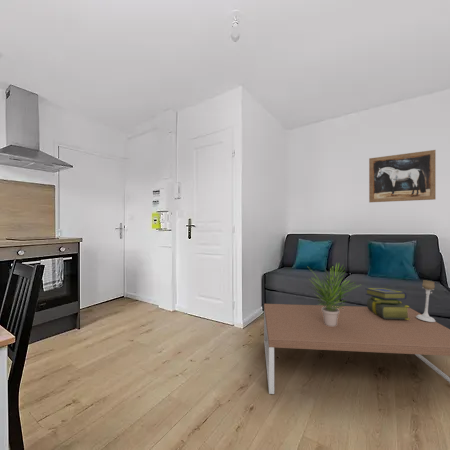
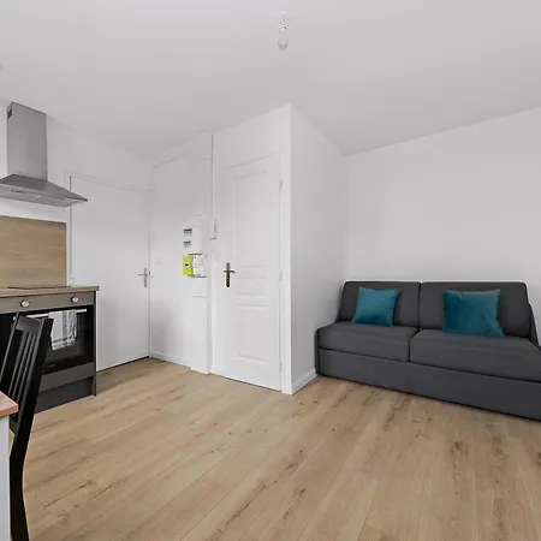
- candle holder [416,279,436,322]
- stack of books [364,287,410,320]
- coffee table [263,303,450,395]
- wall art [368,149,437,203]
- potted plant [306,263,362,326]
